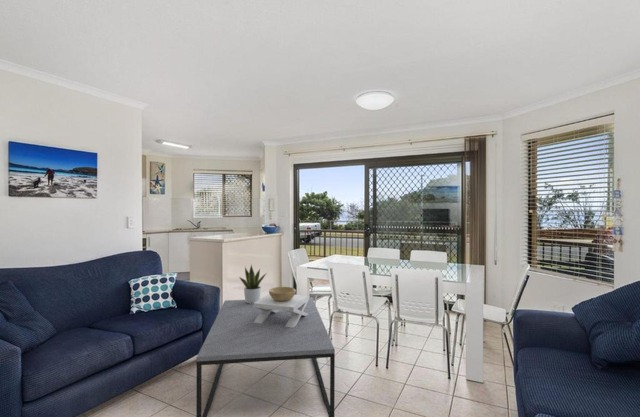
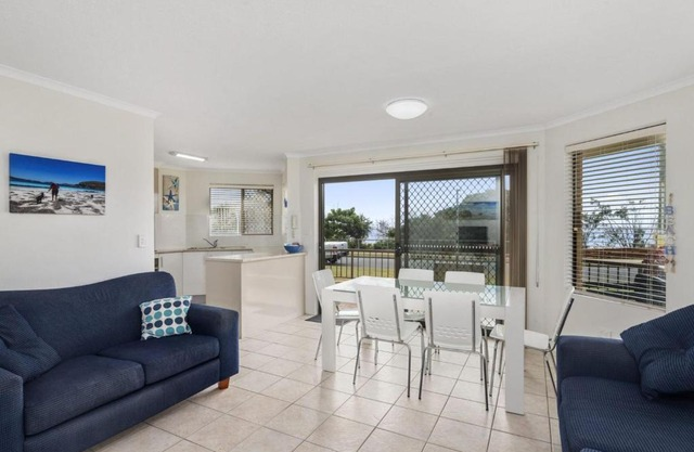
- potted plant [238,263,268,304]
- decorative bowl [254,286,310,328]
- coffee table [195,296,336,417]
